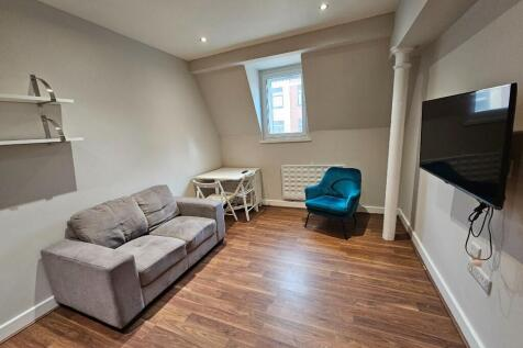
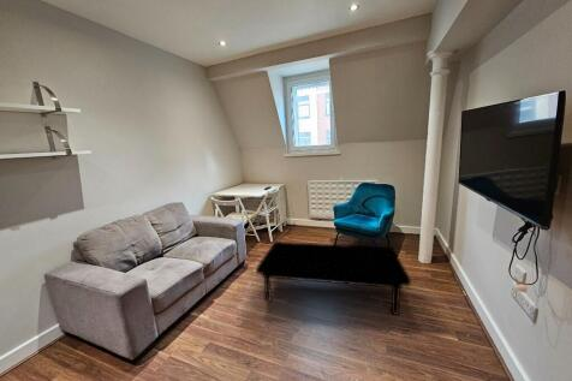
+ coffee table [255,240,412,316]
